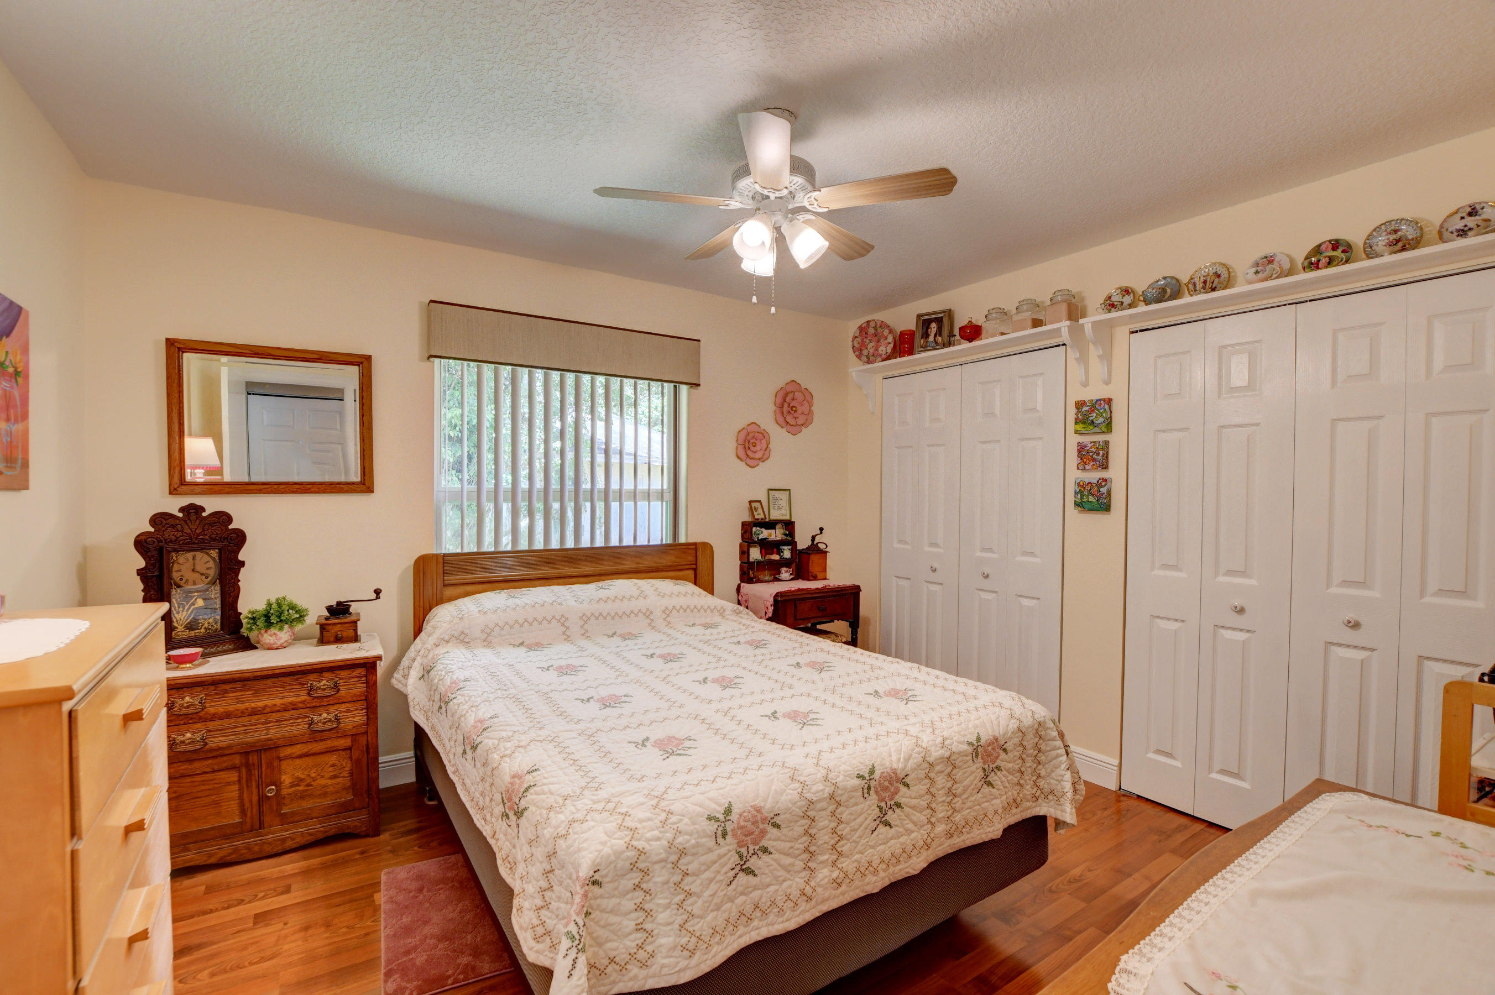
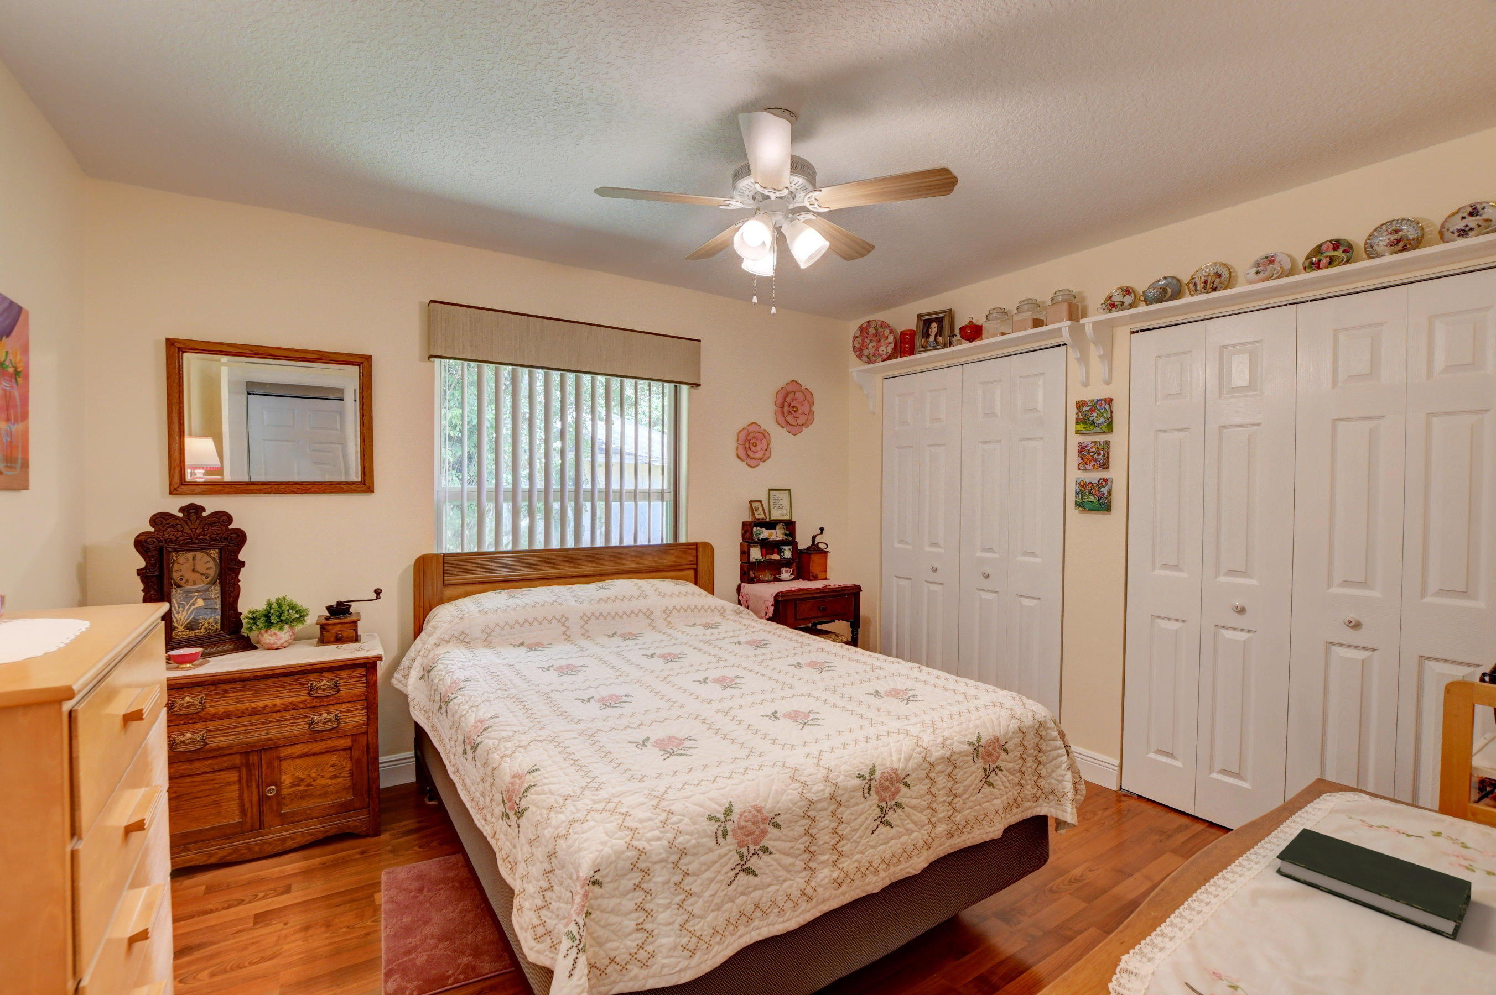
+ book [1276,827,1473,939]
